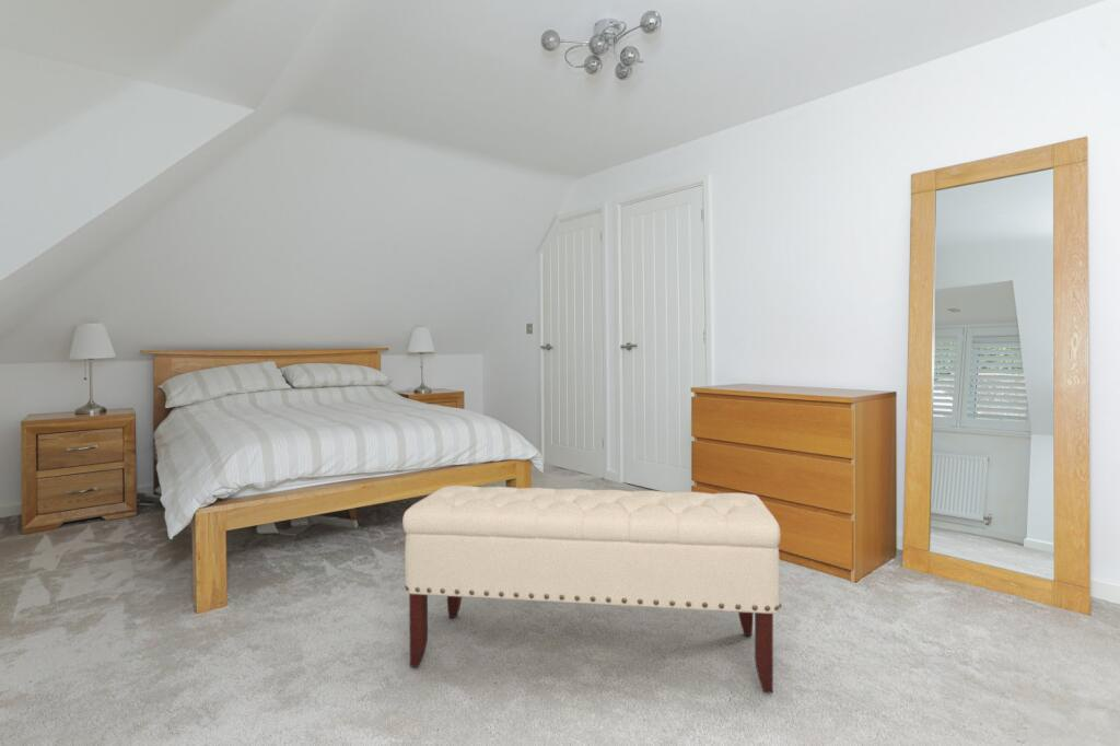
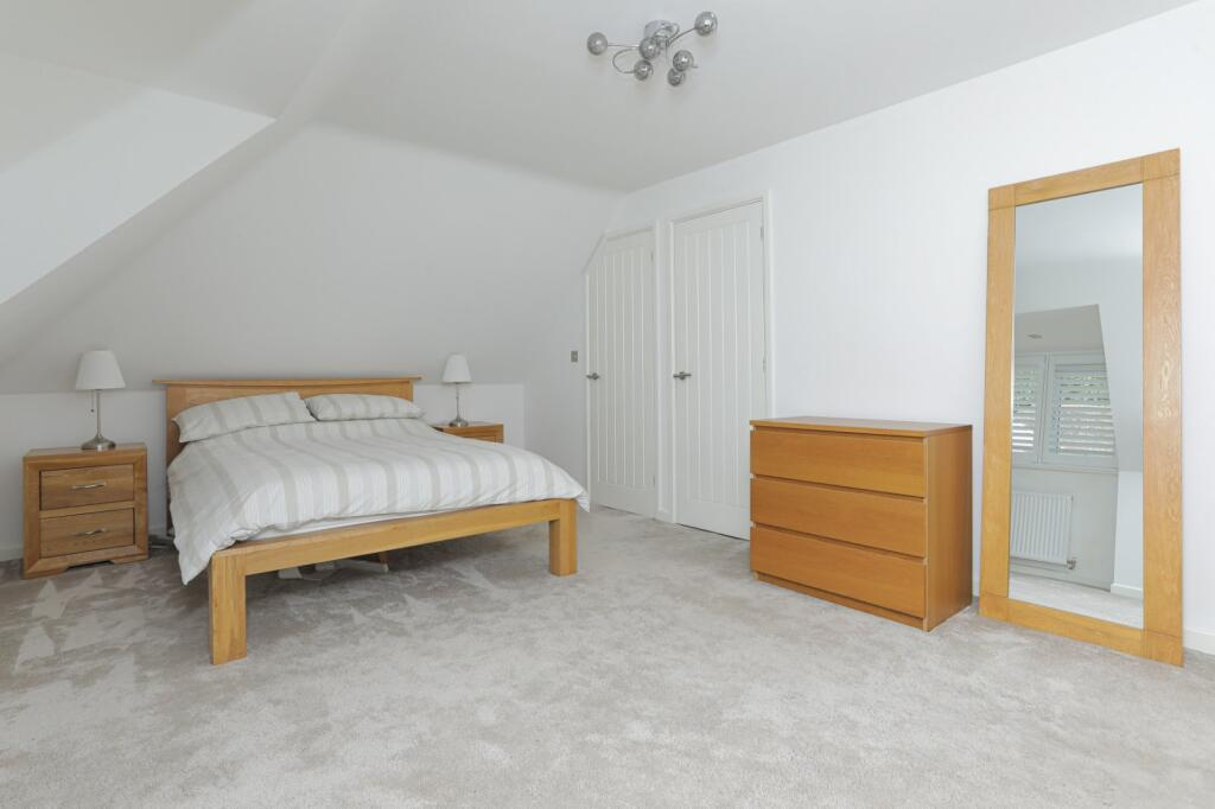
- bench [401,485,782,695]
